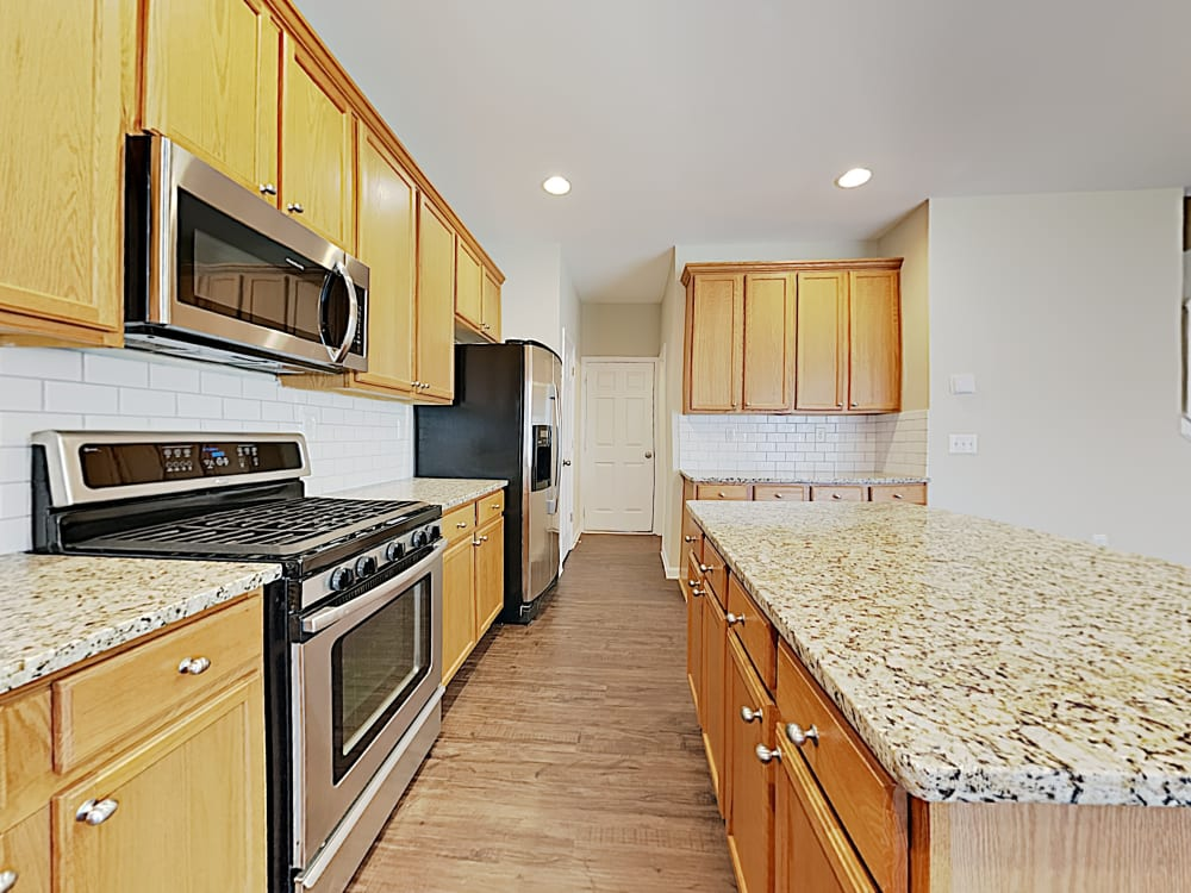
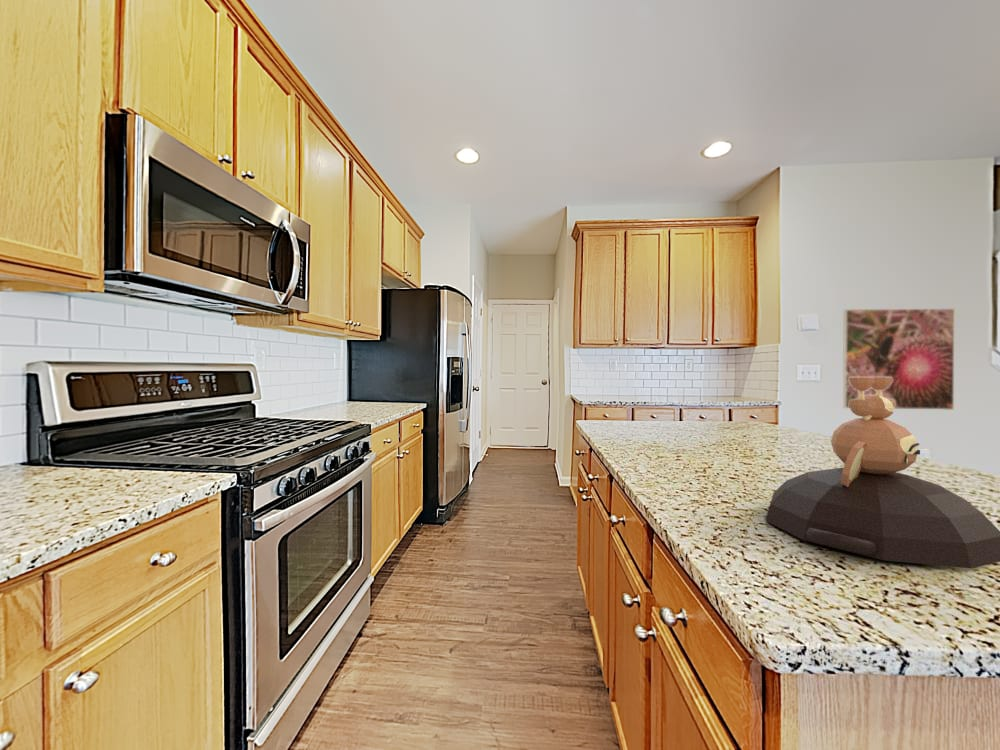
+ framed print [842,308,955,411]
+ decorative bowl [764,377,1000,569]
